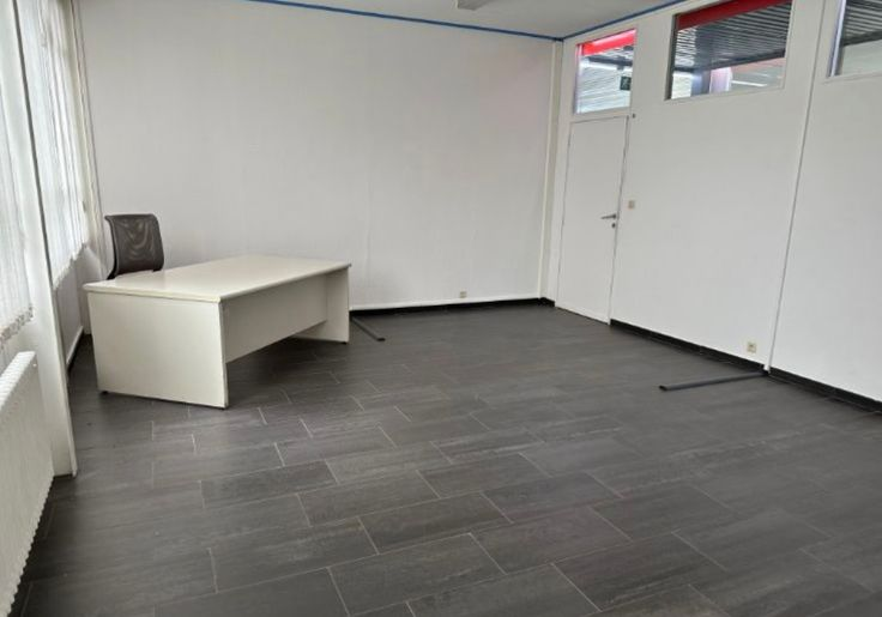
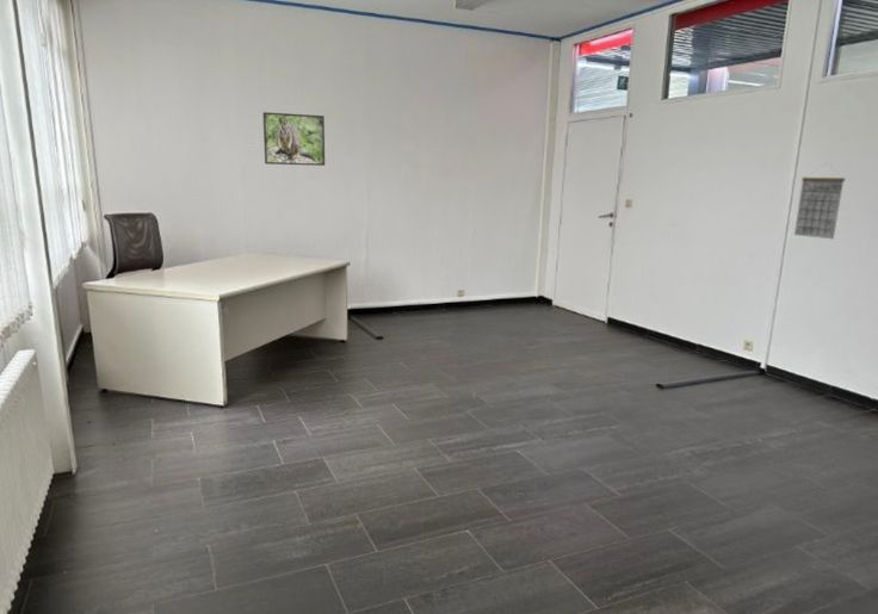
+ calendar [793,163,846,241]
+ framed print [261,111,326,167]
